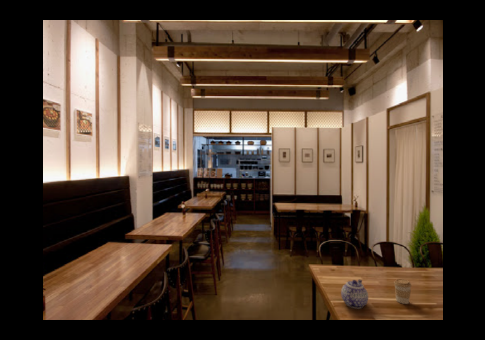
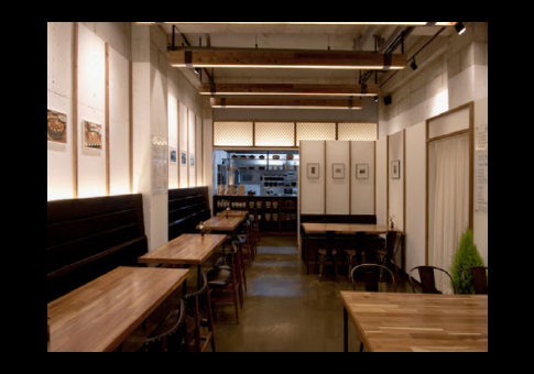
- teapot [340,279,369,310]
- coffee cup [393,278,412,305]
